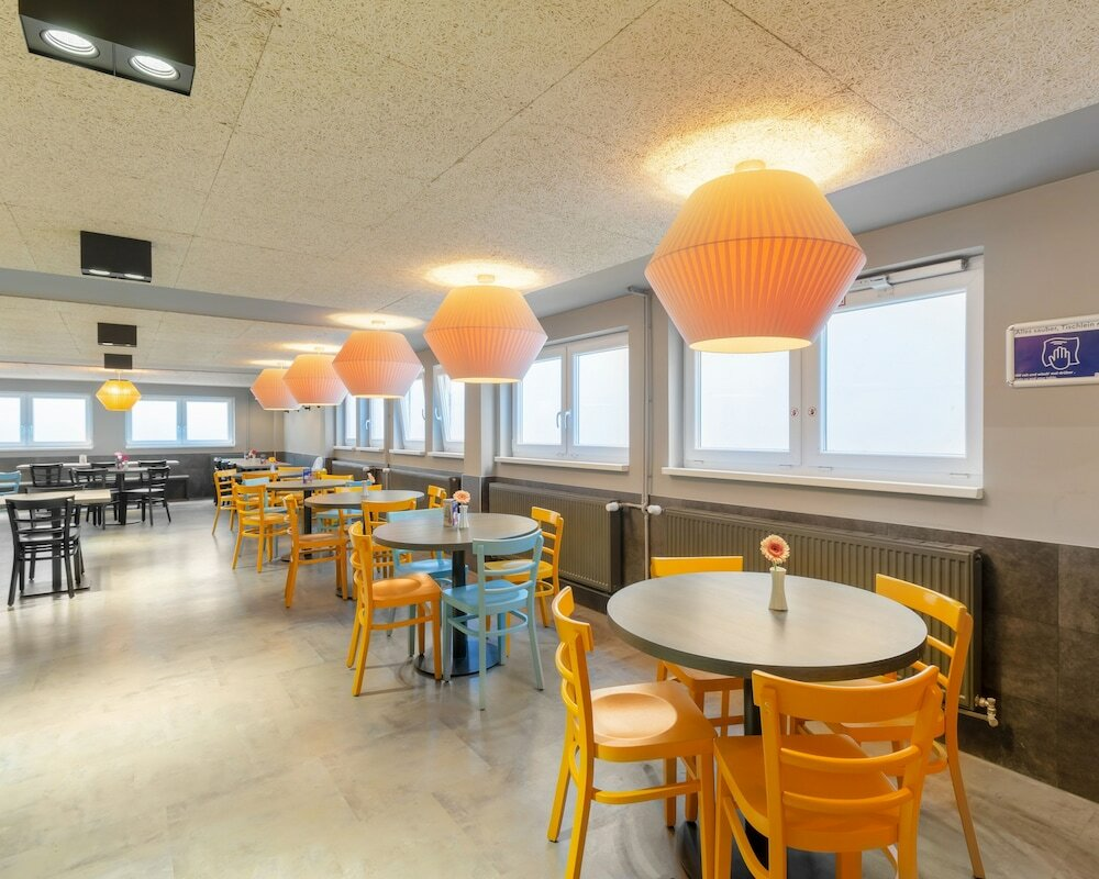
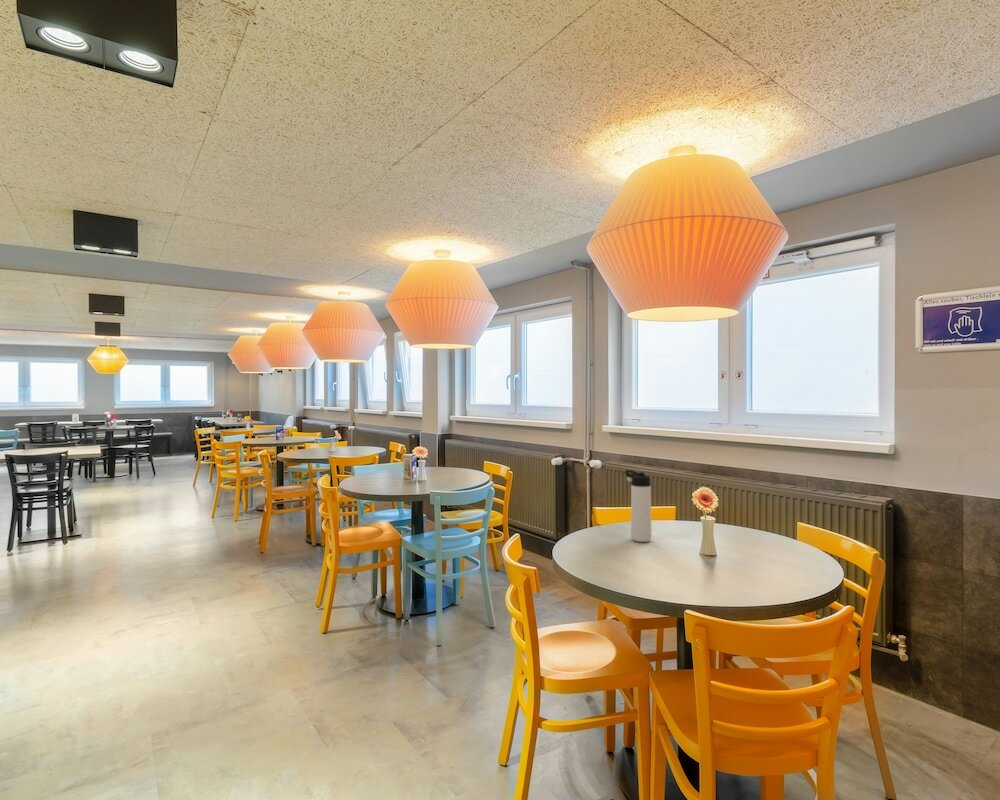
+ thermos bottle [624,469,653,543]
